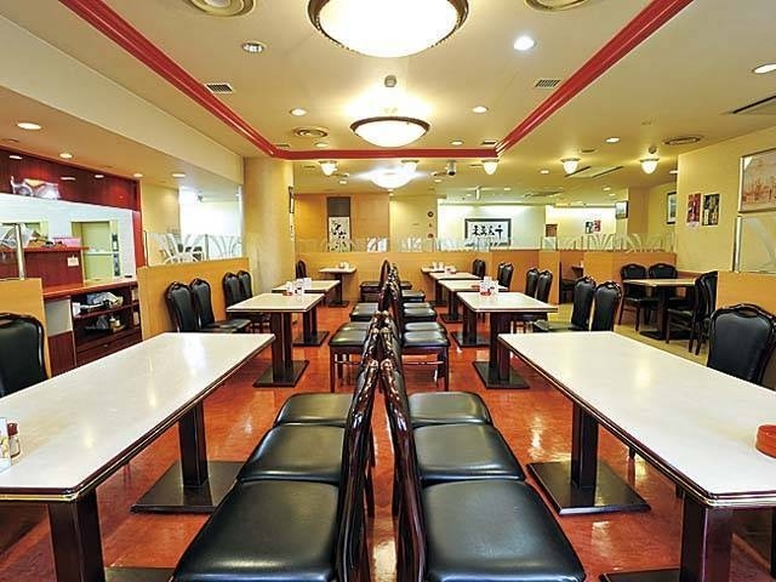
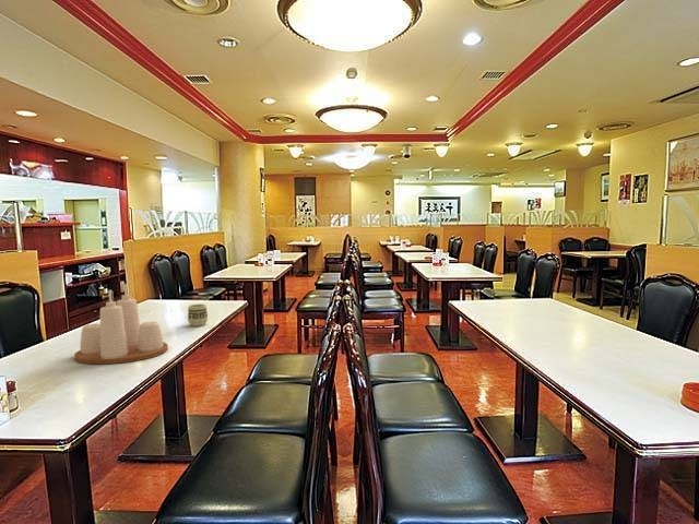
+ cup [187,303,209,327]
+ condiment set [73,284,169,365]
